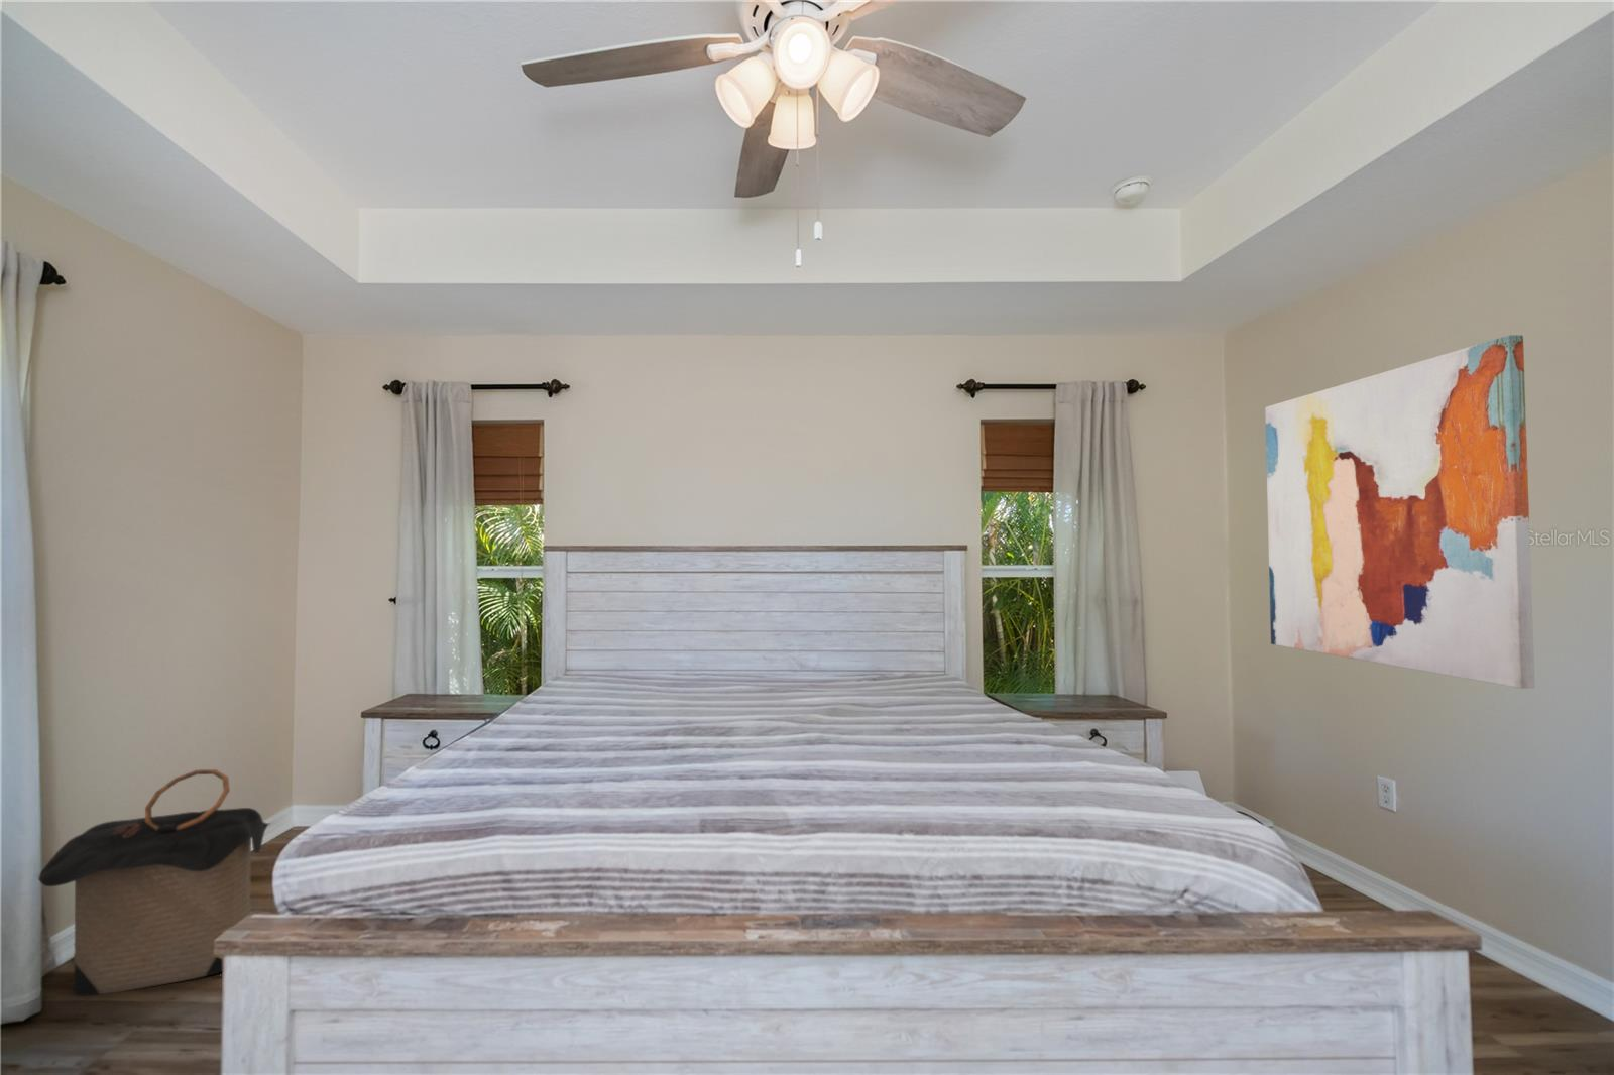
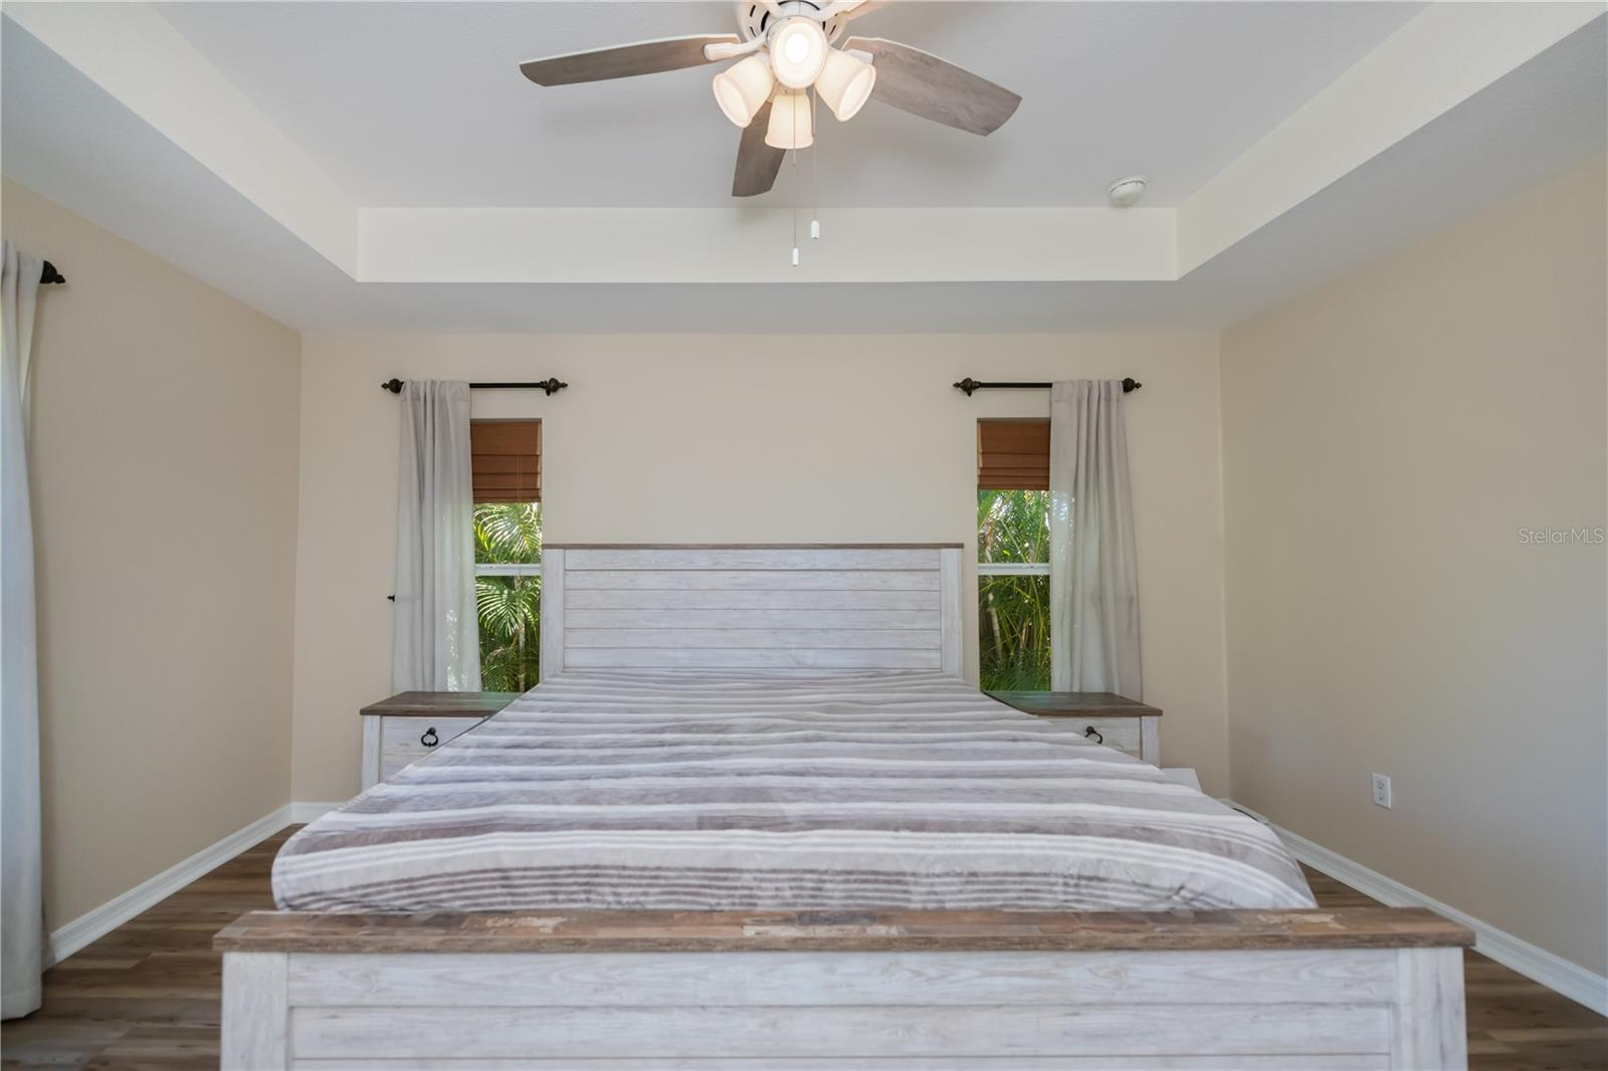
- wall art [1264,334,1535,690]
- laundry hamper [37,768,272,997]
